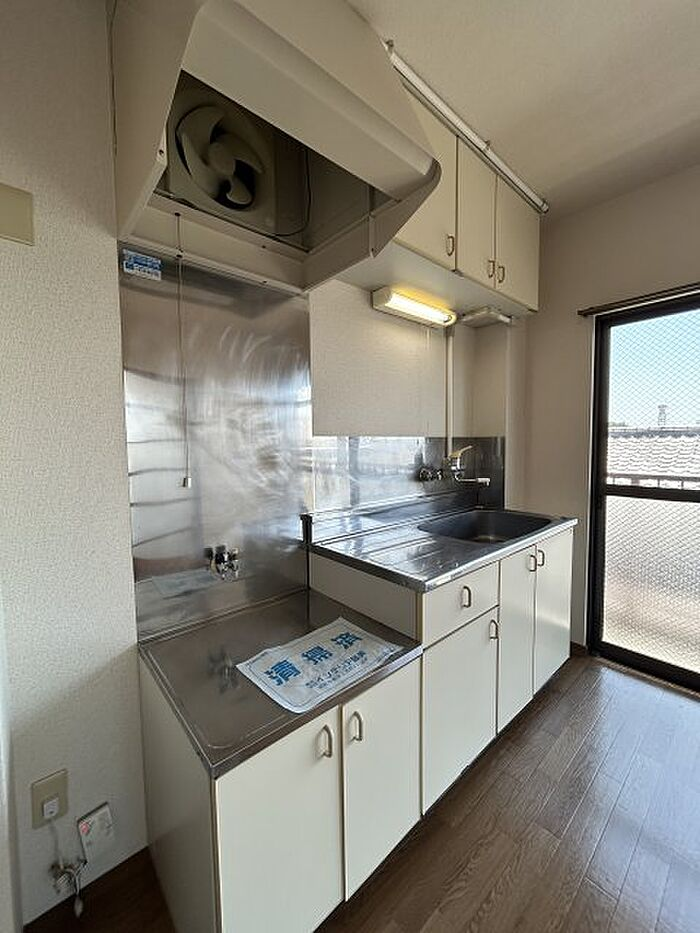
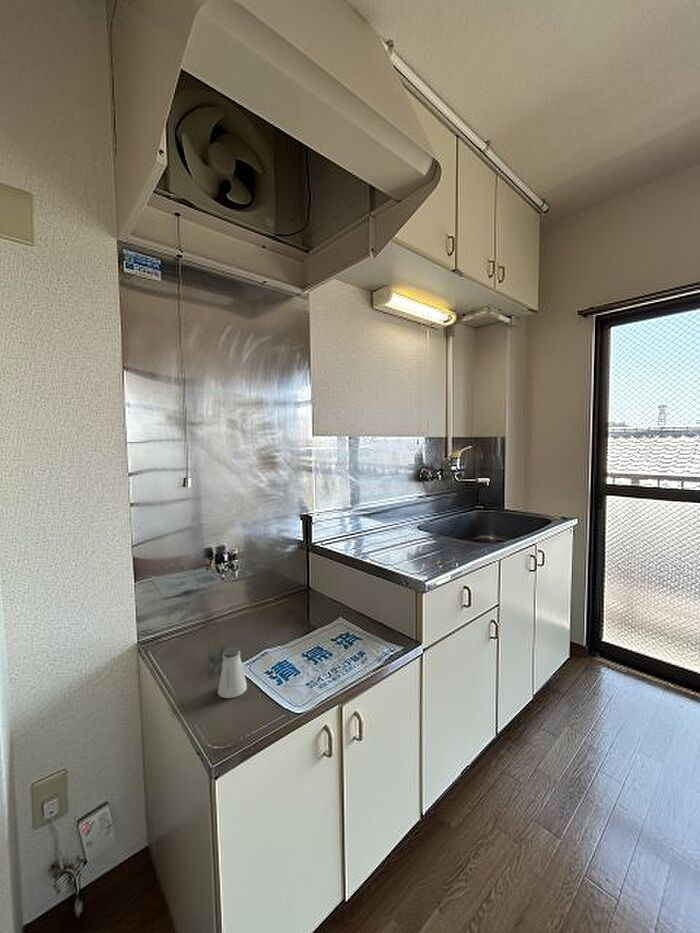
+ saltshaker [217,647,248,699]
